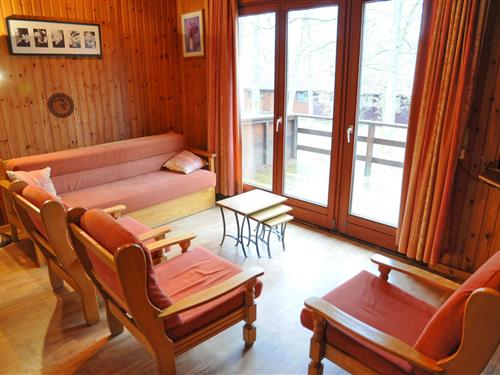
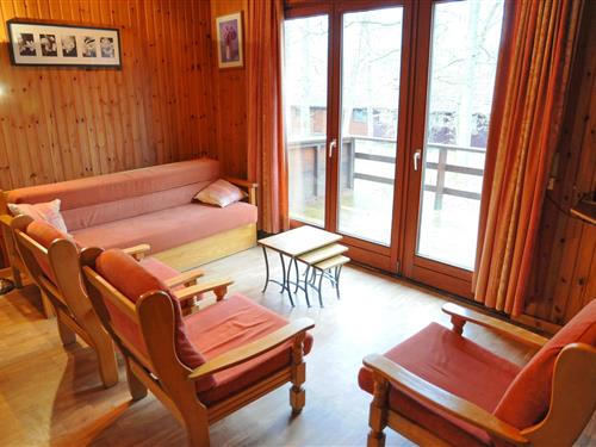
- decorative plate [47,92,75,119]
